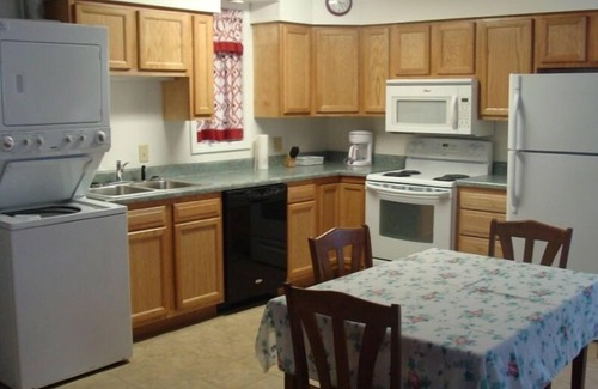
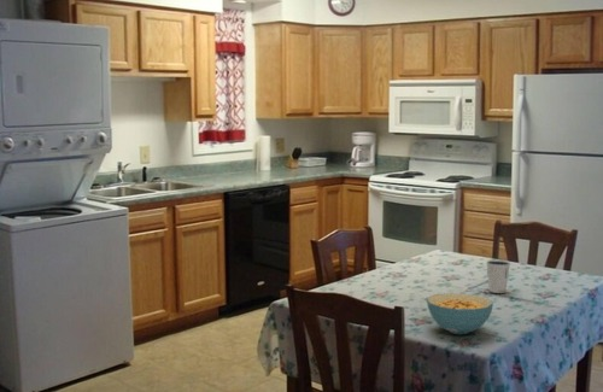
+ cereal bowl [426,292,494,335]
+ dixie cup [485,259,511,294]
